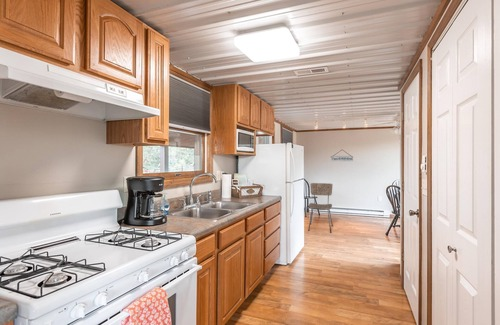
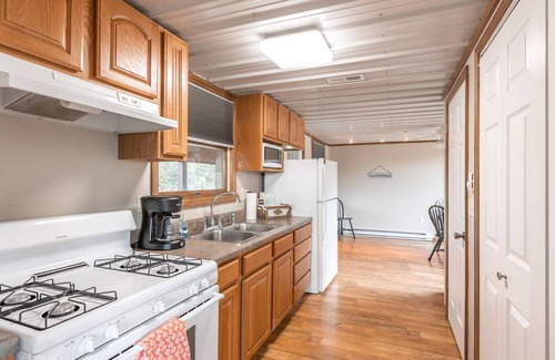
- dining chair [307,182,334,234]
